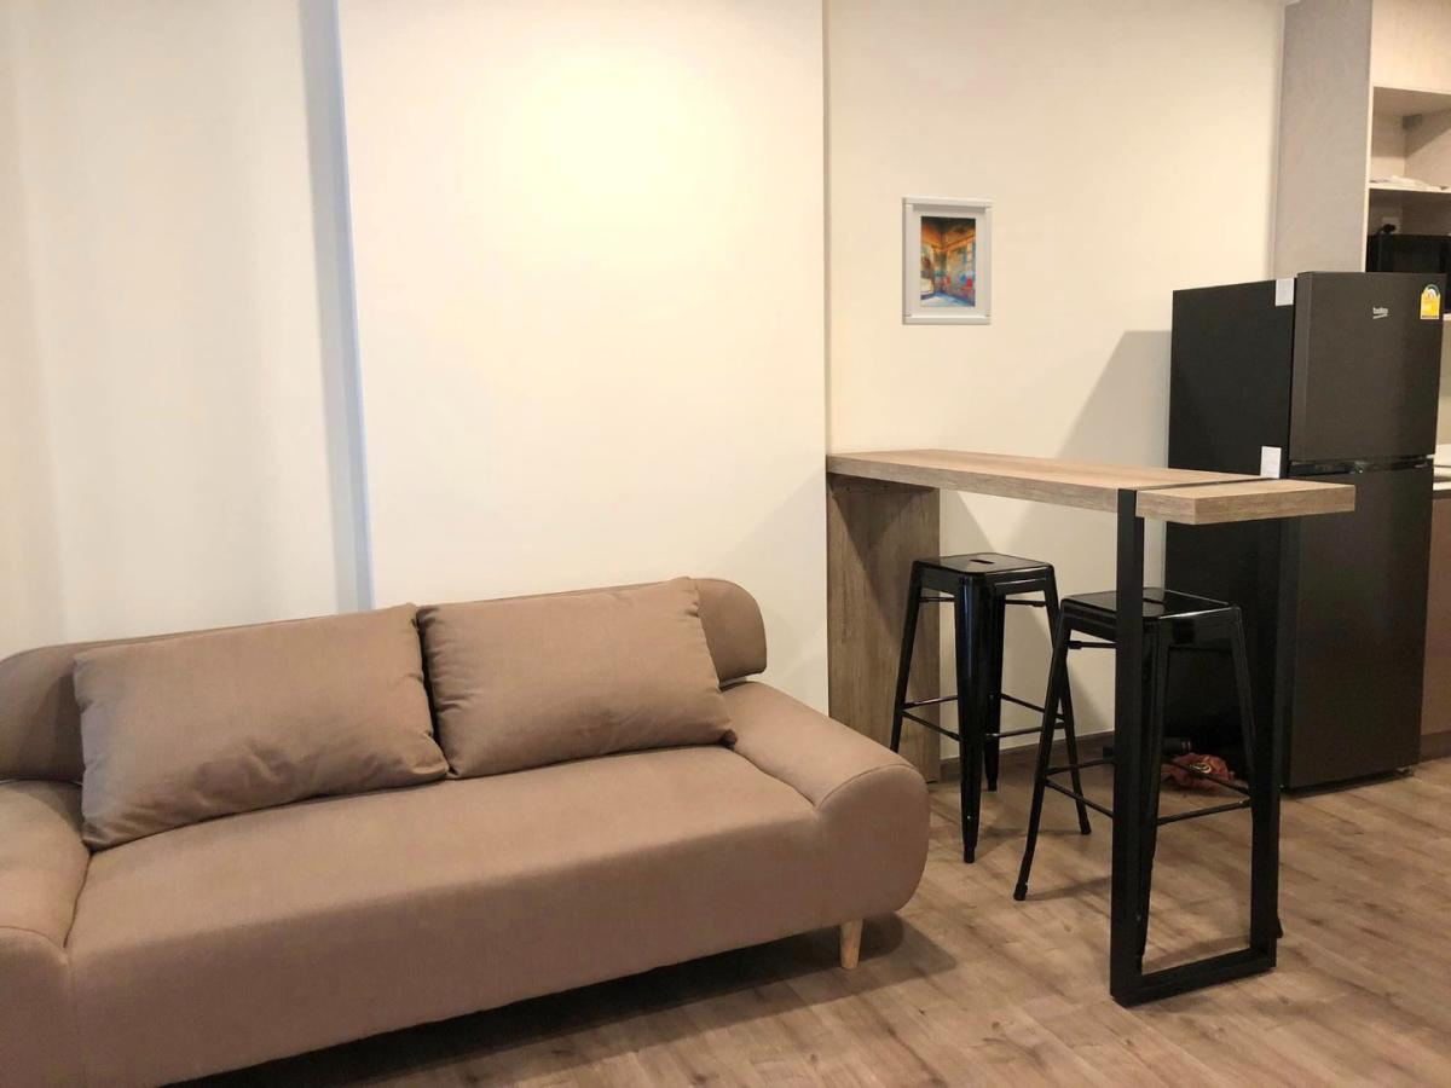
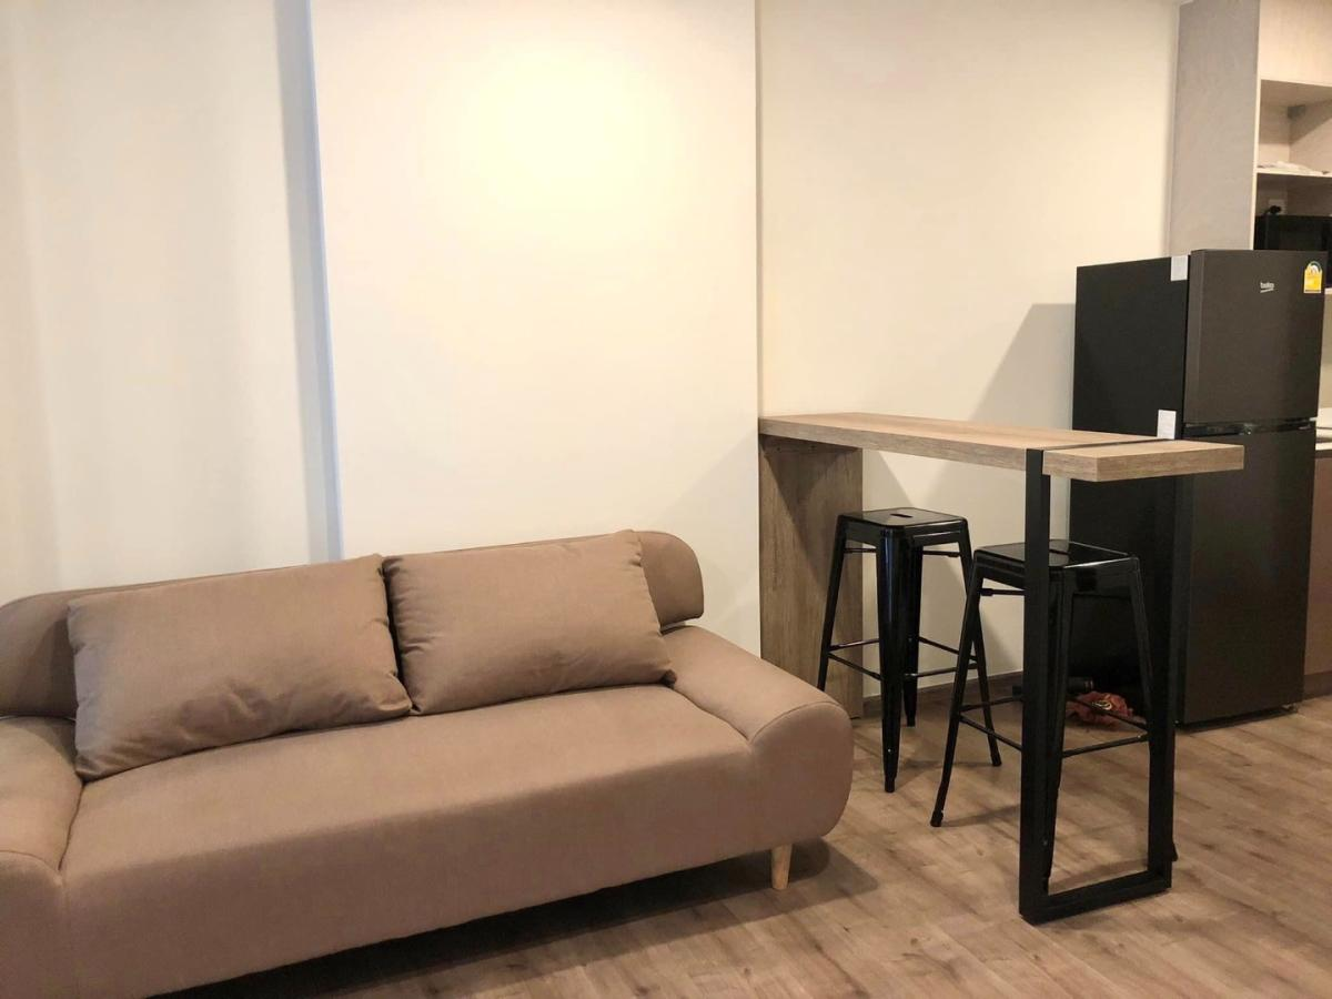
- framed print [901,195,993,326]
